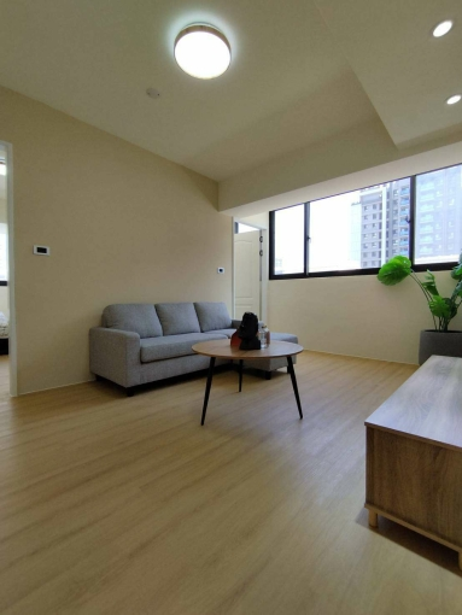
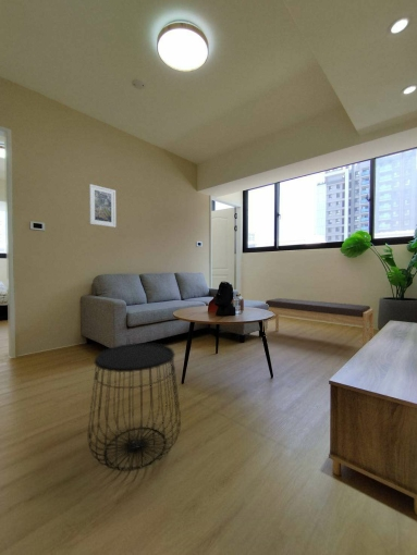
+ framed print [88,183,116,229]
+ side table [87,342,182,471]
+ bench [265,297,375,347]
